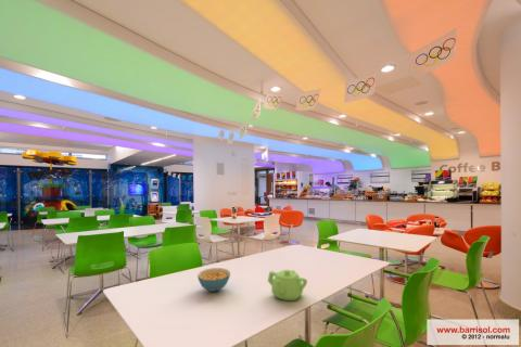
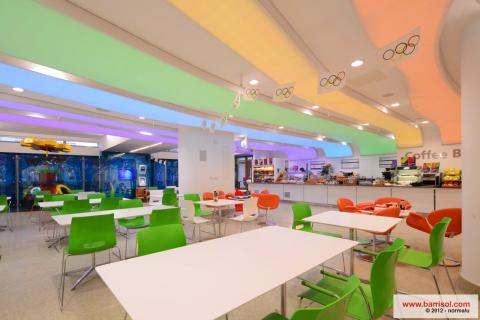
- cereal bowl [196,267,231,293]
- teapot [267,269,308,301]
